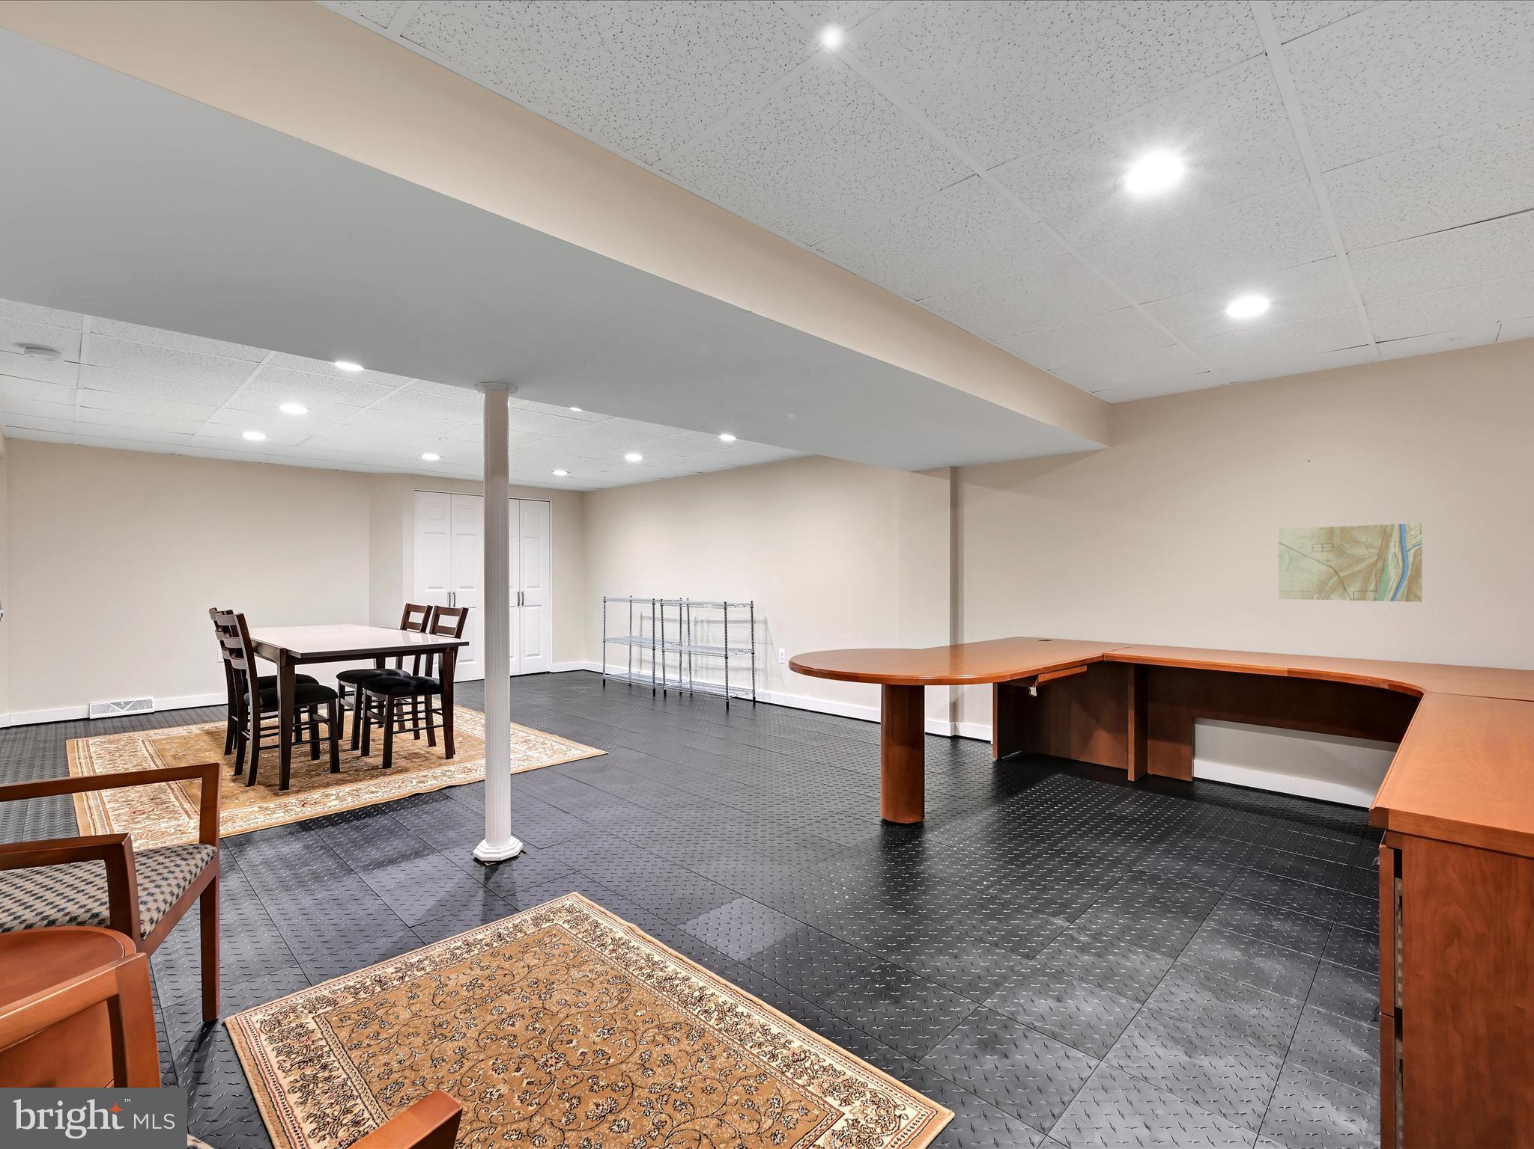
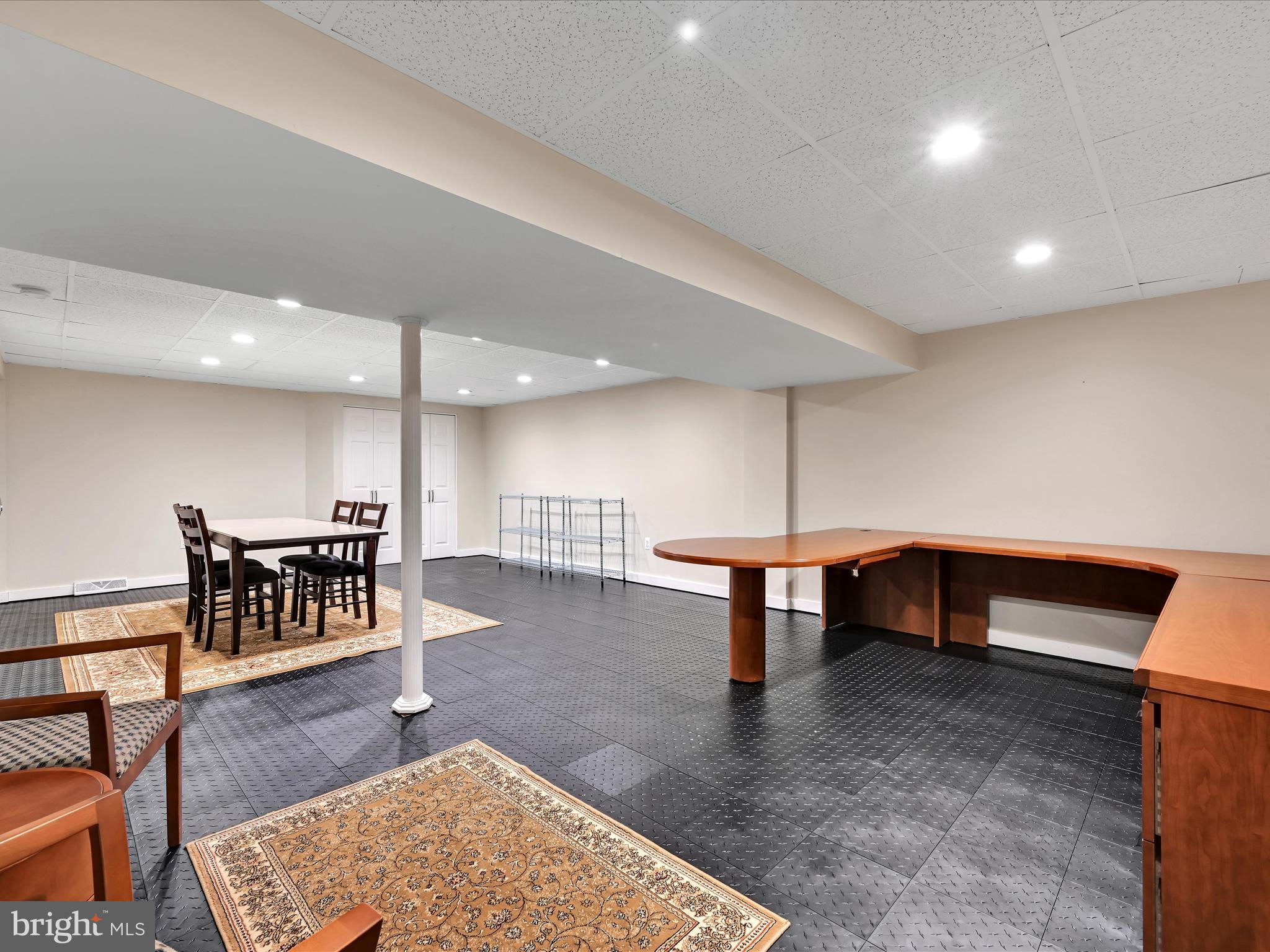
- map [1278,523,1423,603]
